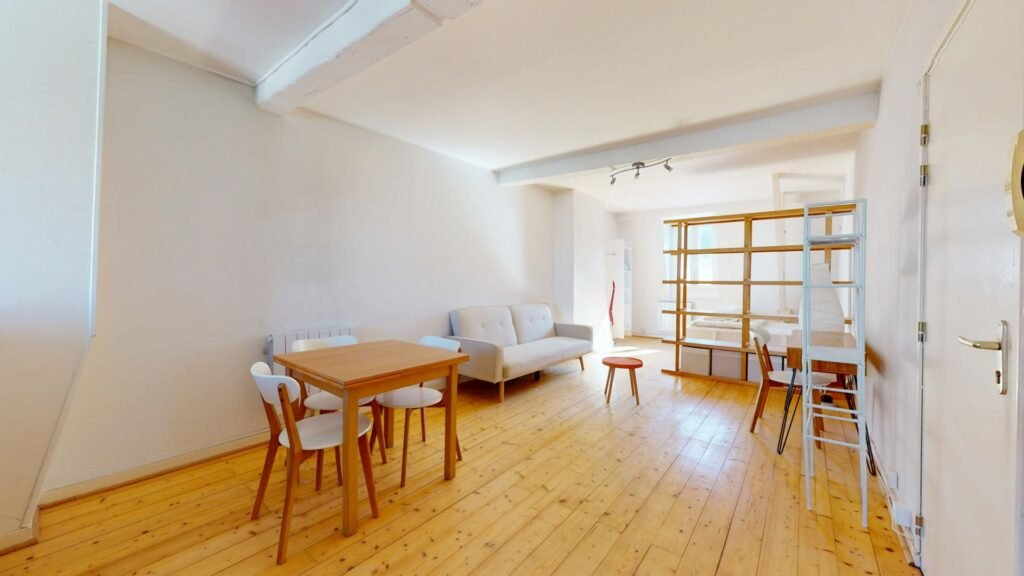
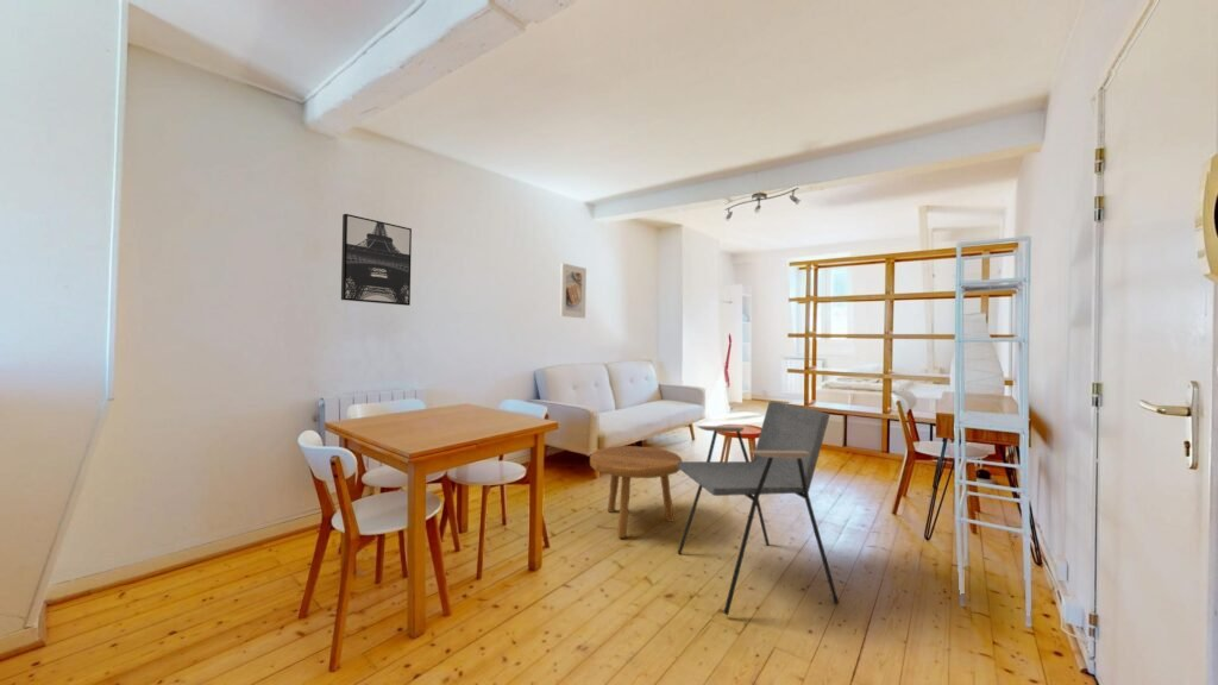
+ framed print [559,262,588,320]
+ footstool [589,445,683,539]
+ armchair [677,401,840,616]
+ wall art [340,213,413,307]
